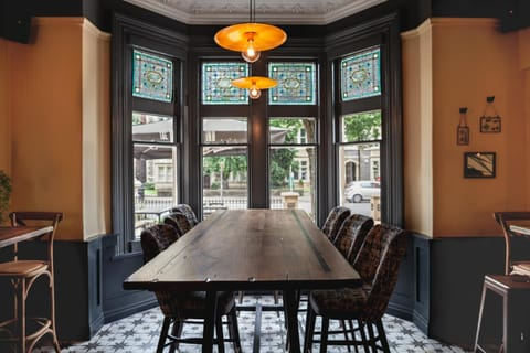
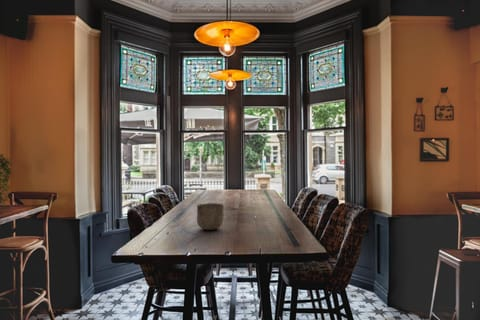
+ bowl [196,202,225,231]
